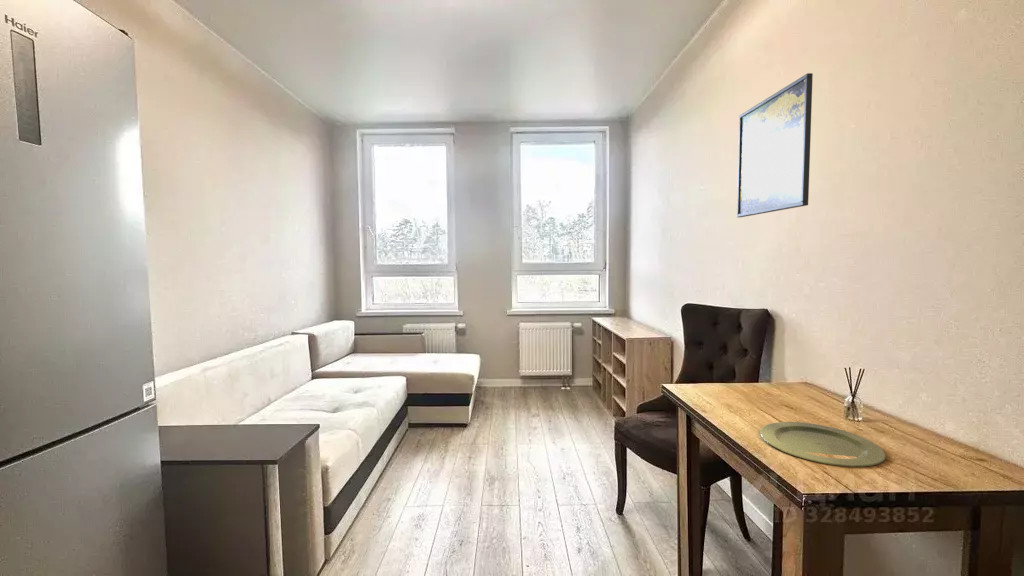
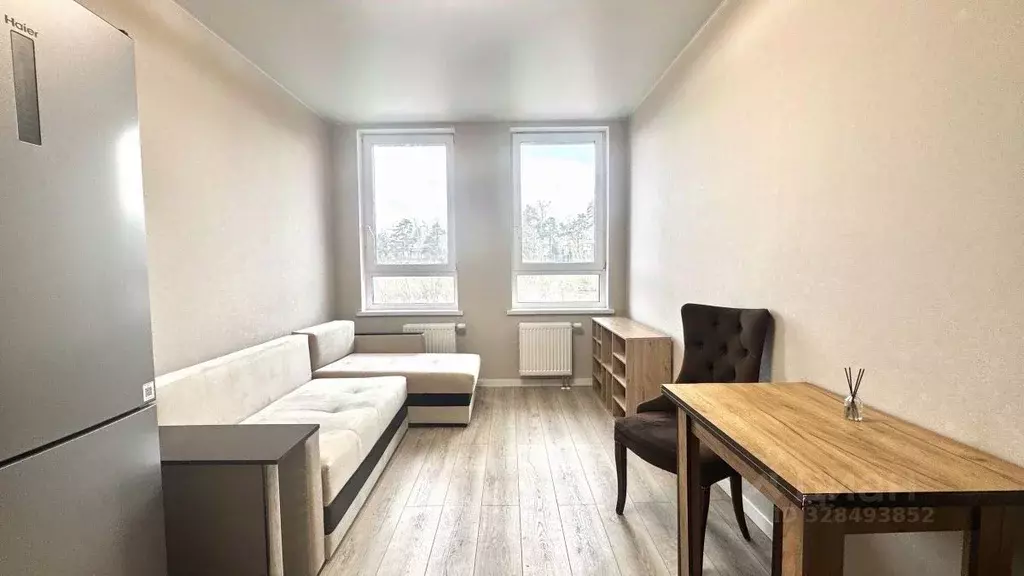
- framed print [736,72,814,218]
- plate [759,421,886,468]
